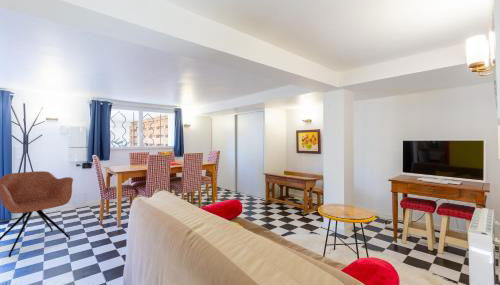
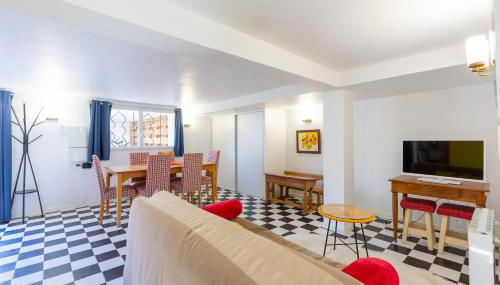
- armchair [0,170,74,258]
